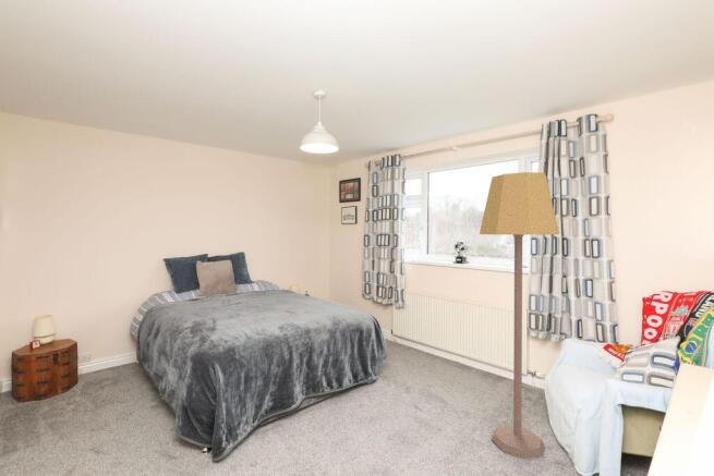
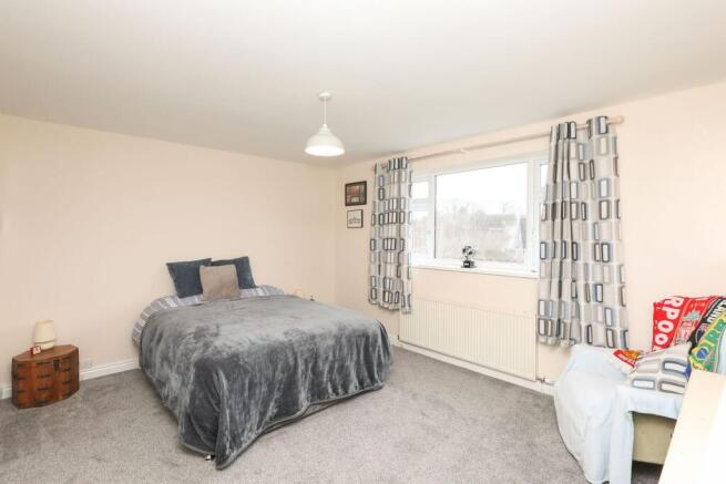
- lamp [479,171,560,459]
